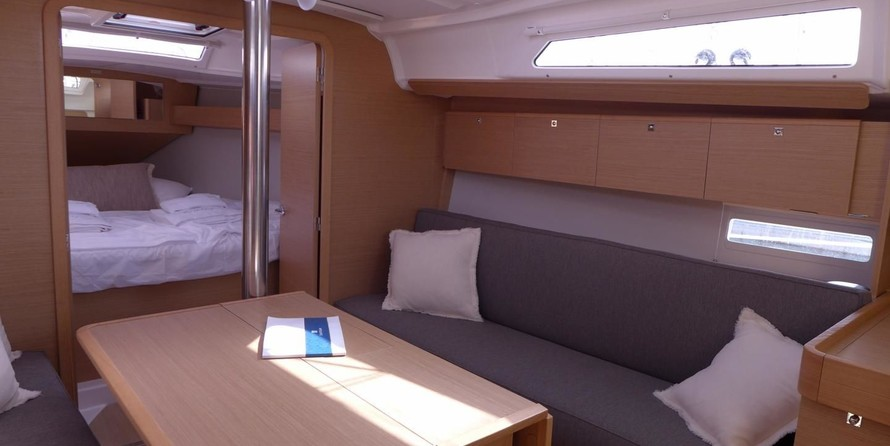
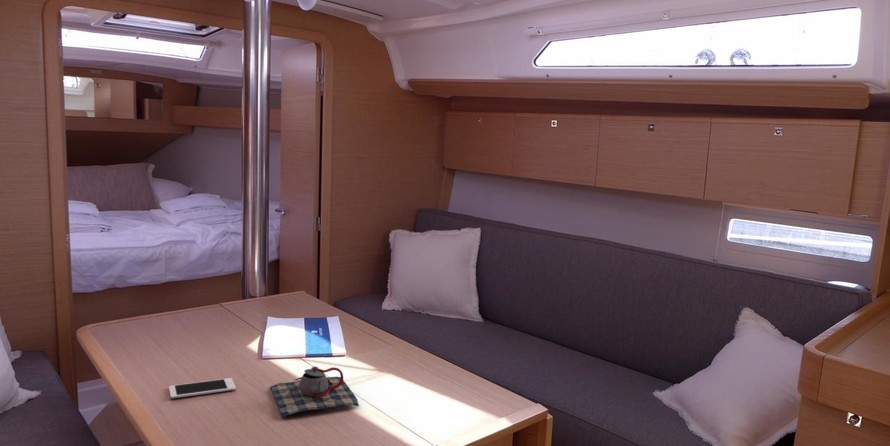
+ teapot [269,365,360,418]
+ cell phone [168,377,237,399]
